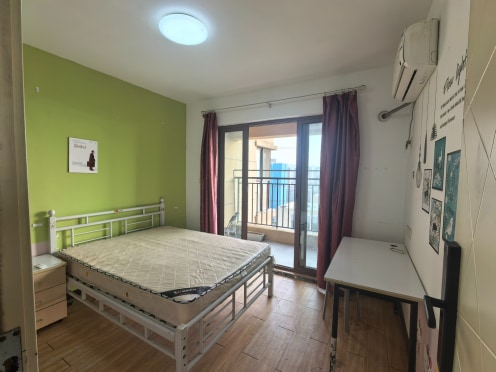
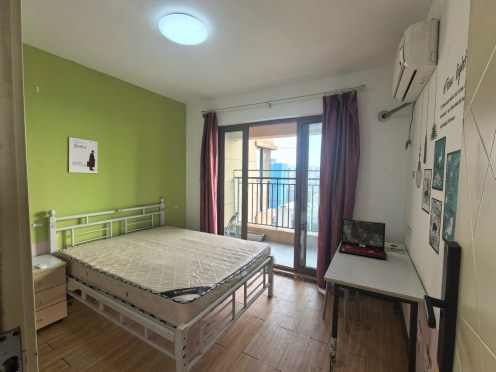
+ laptop [337,218,387,260]
